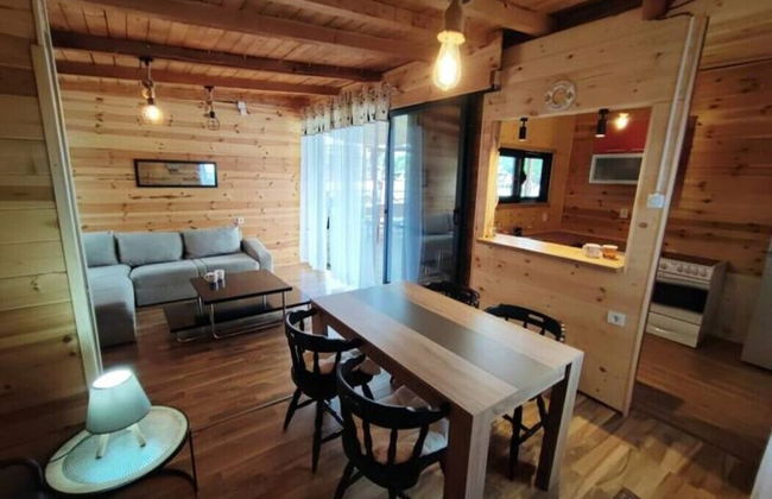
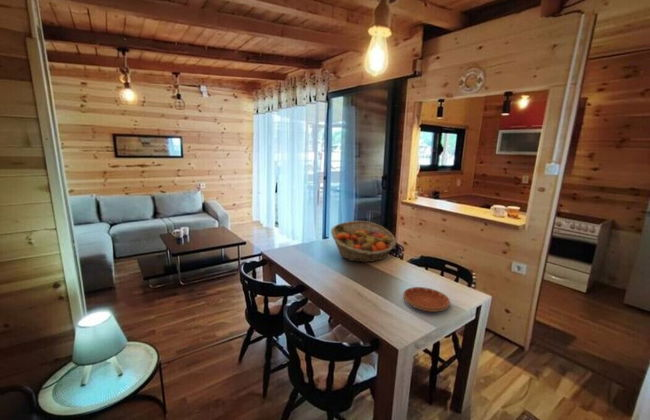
+ saucer [402,286,451,313]
+ fruit basket [330,220,398,263]
